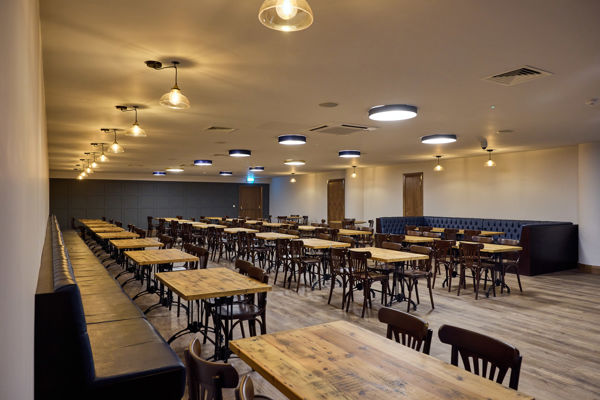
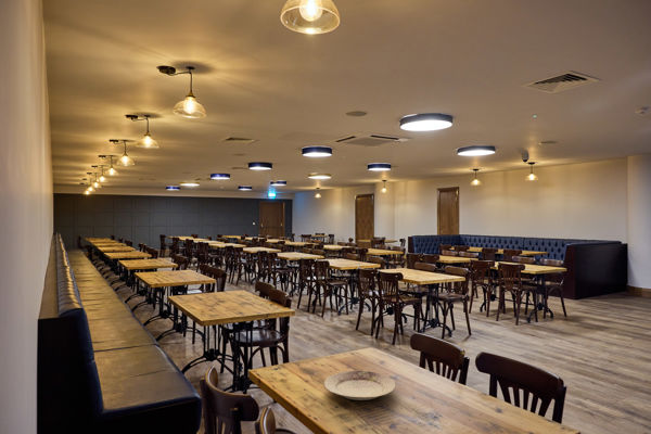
+ plate [323,370,397,401]
